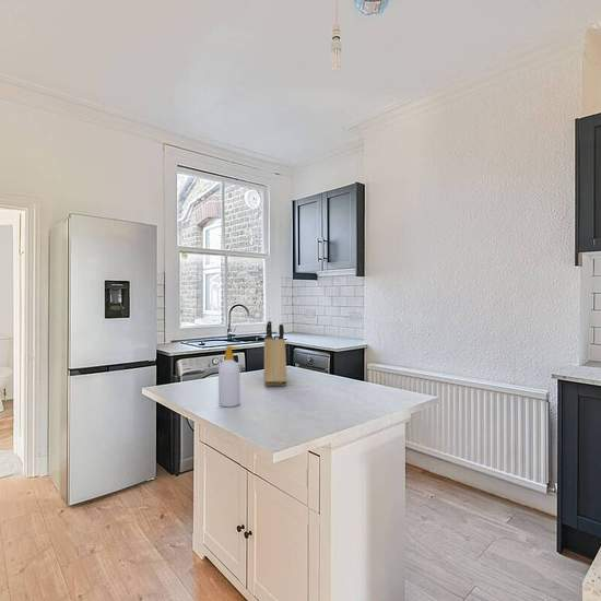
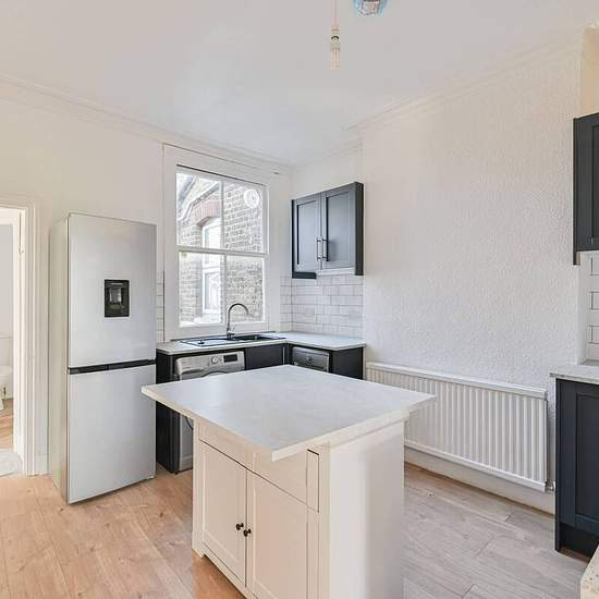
- soap bottle [217,345,241,408]
- knife block [263,320,288,387]
